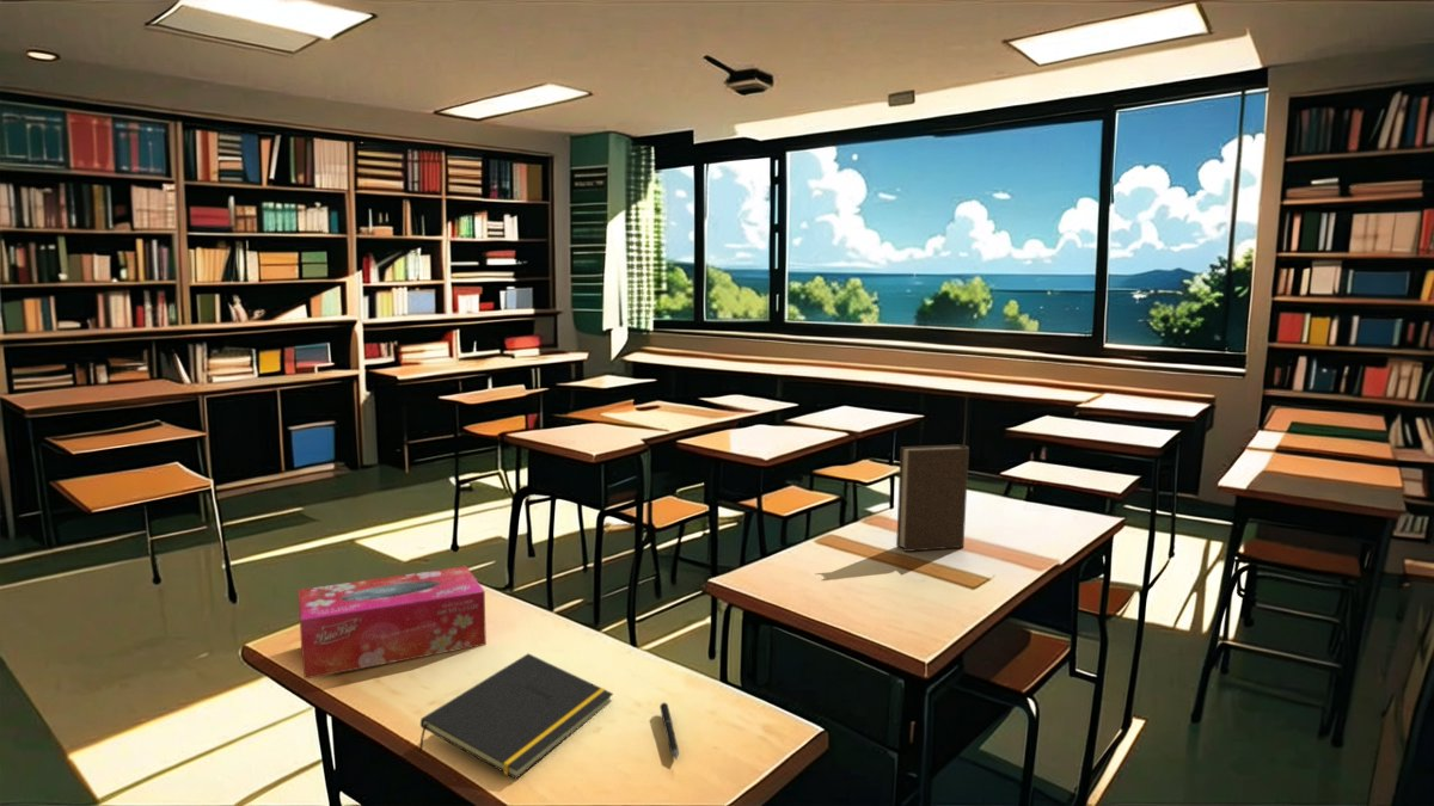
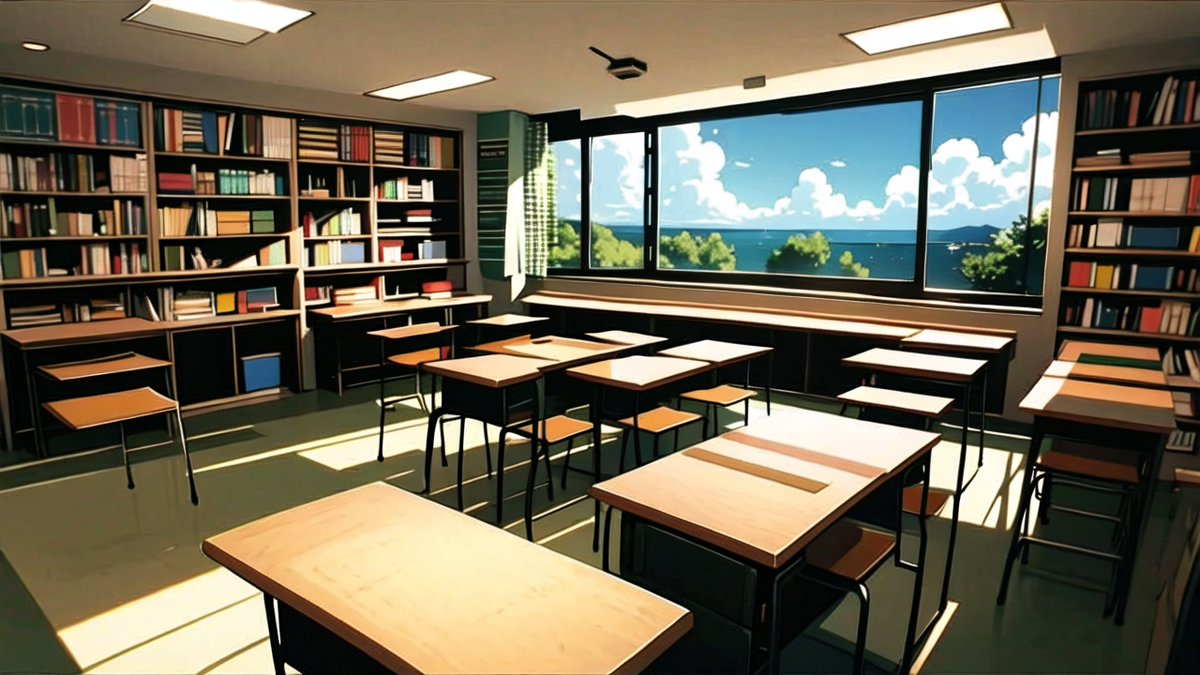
- notepad [417,652,614,781]
- book [895,444,970,553]
- tissue box [298,565,488,681]
- pen [658,701,680,761]
